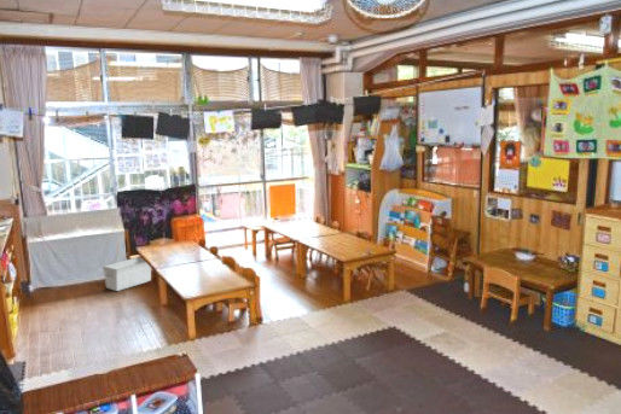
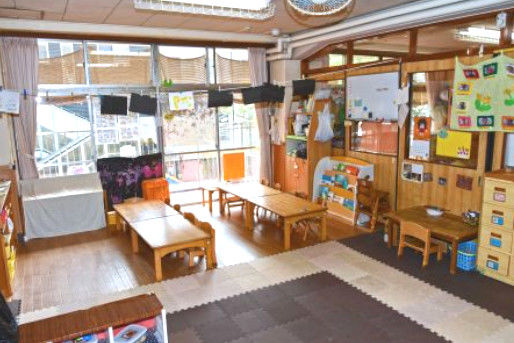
- storage bin [101,256,152,292]
